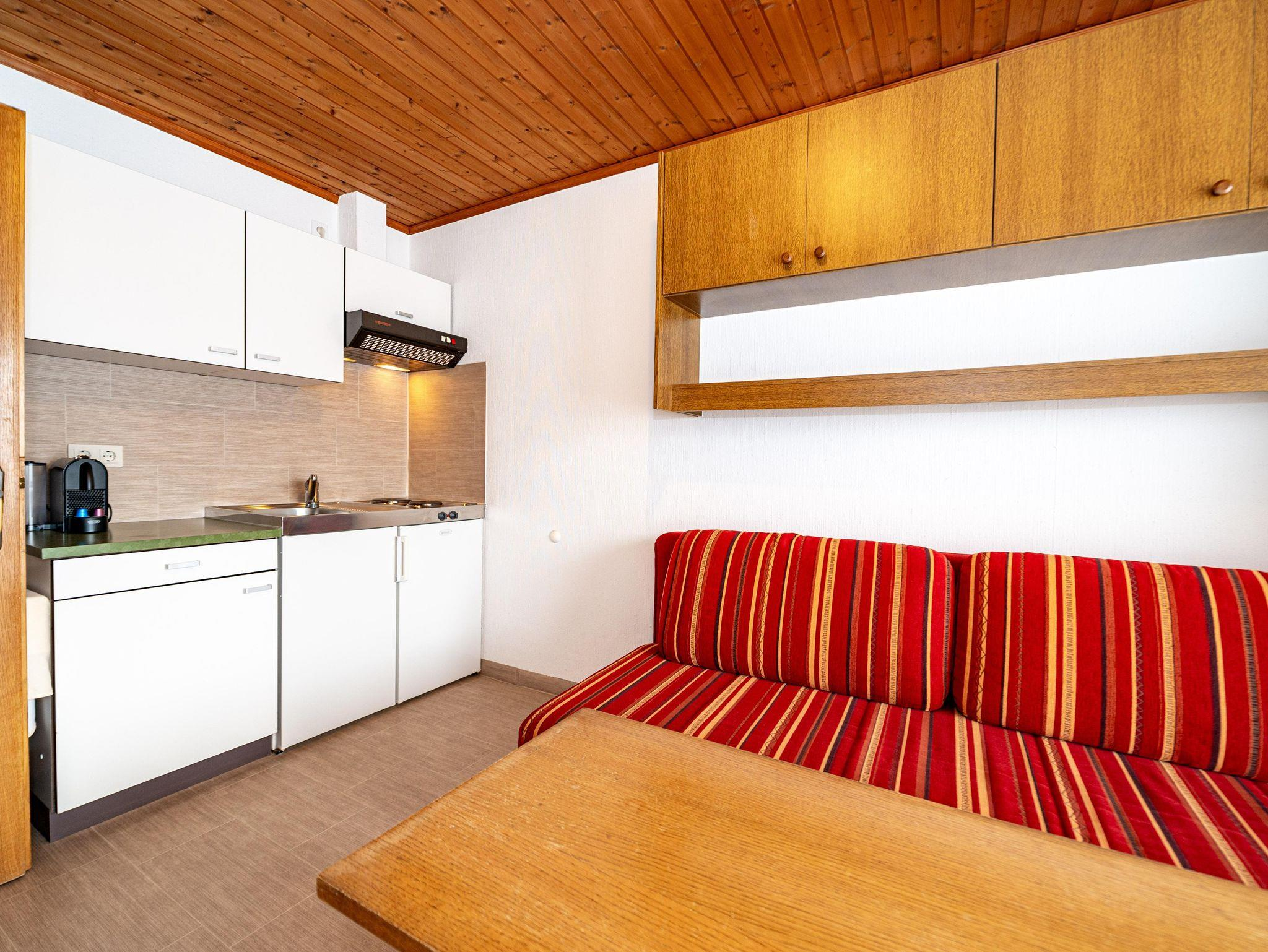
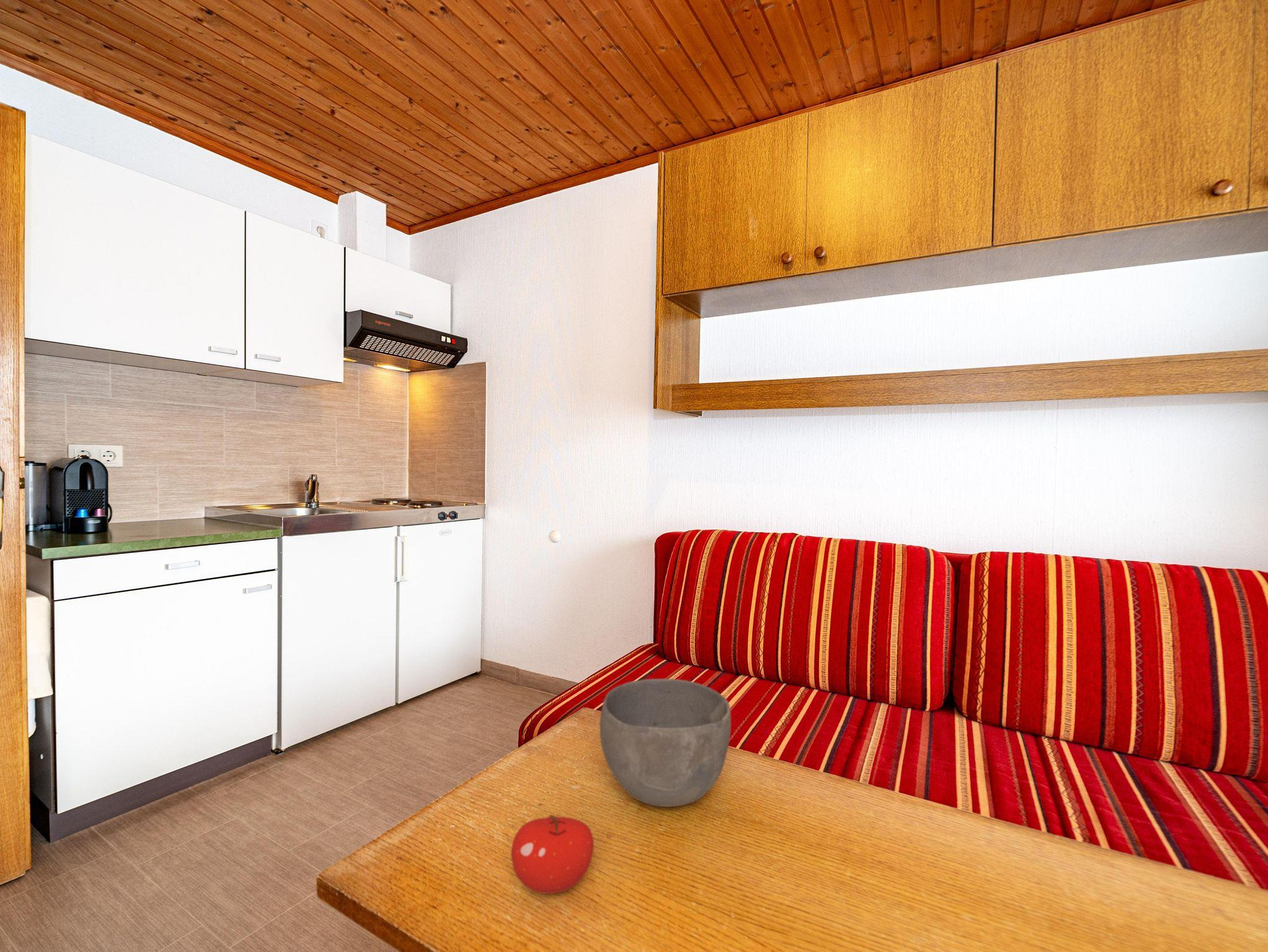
+ fruit [510,815,594,894]
+ bowl [599,678,732,807]
